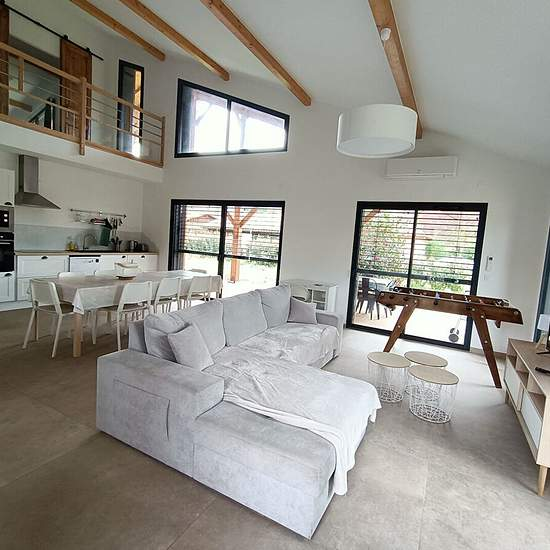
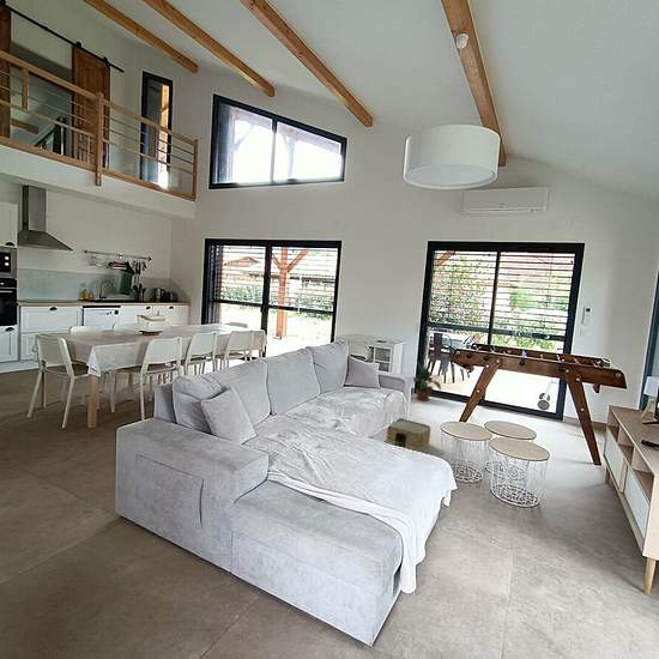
+ woven basket [385,418,431,453]
+ potted plant [411,361,442,403]
